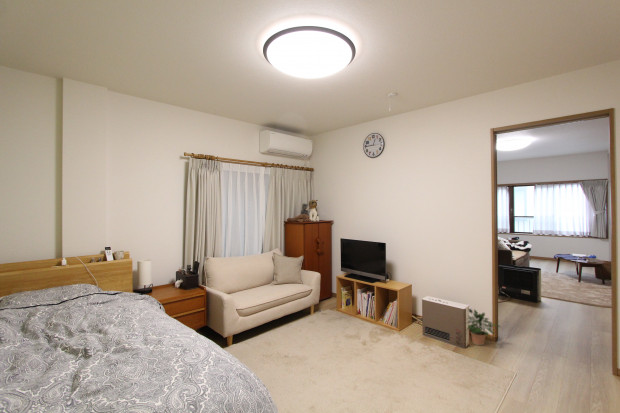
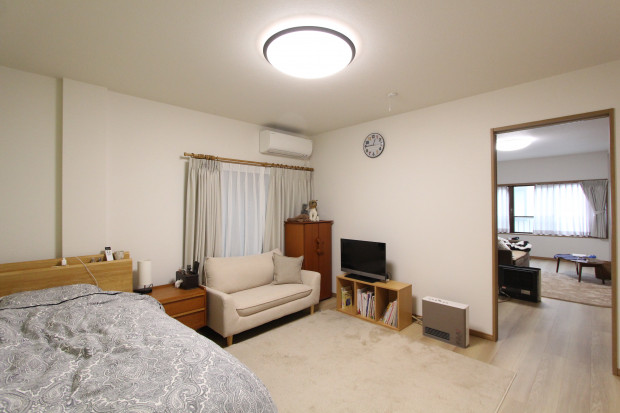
- potted plant [467,308,501,346]
